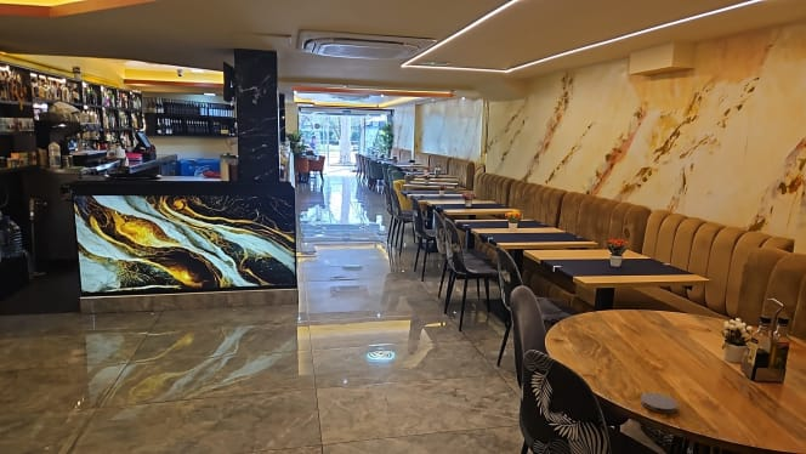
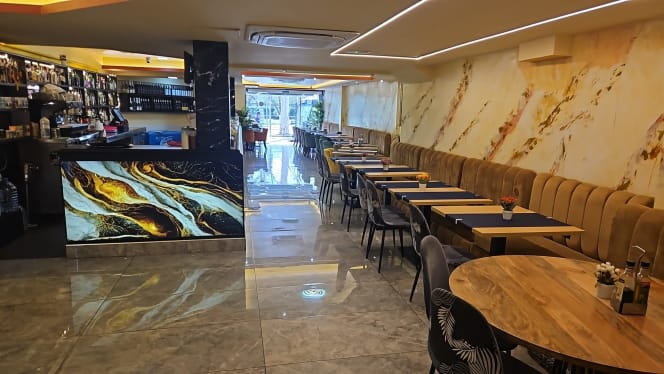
- coaster [640,392,679,415]
